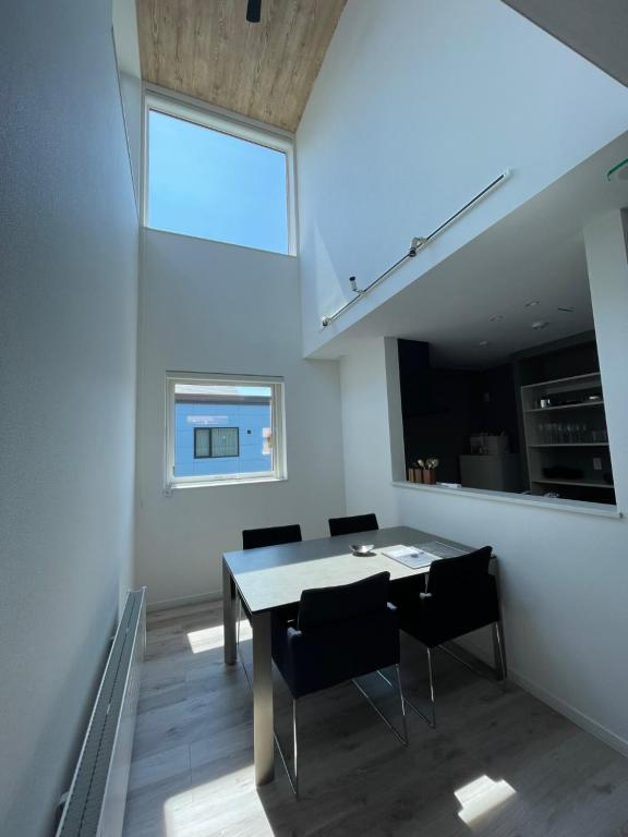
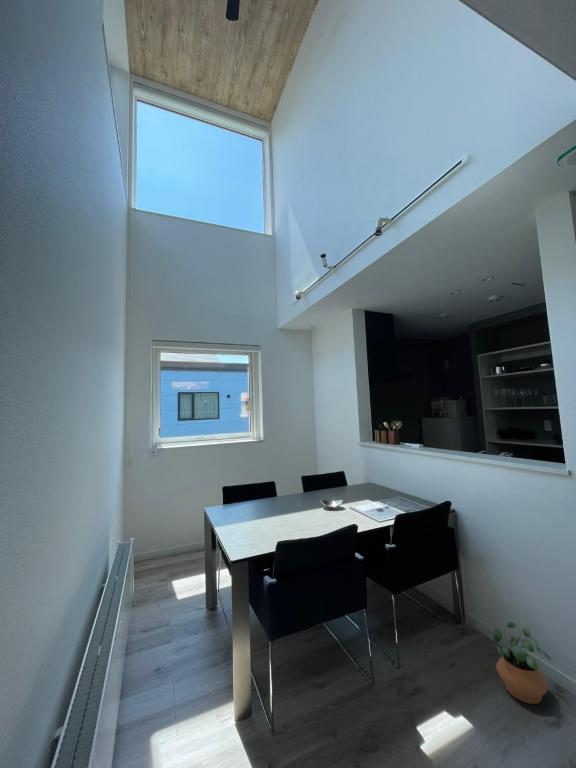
+ potted plant [491,621,552,705]
